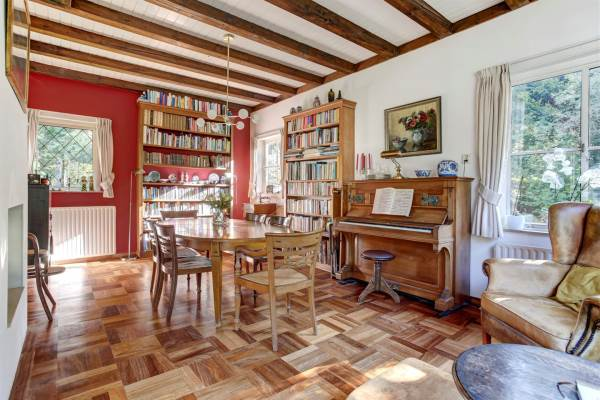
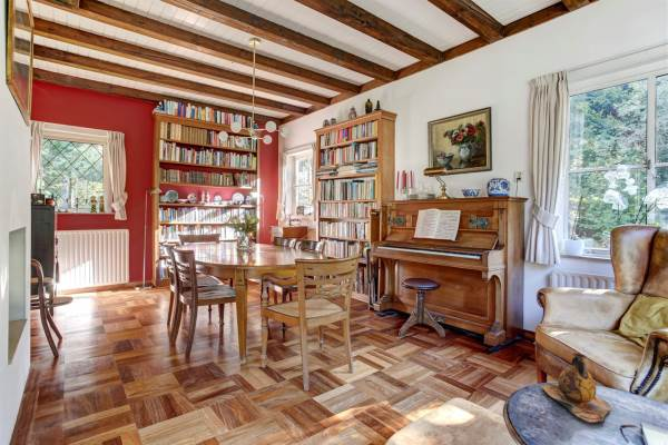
+ vase [540,352,611,424]
